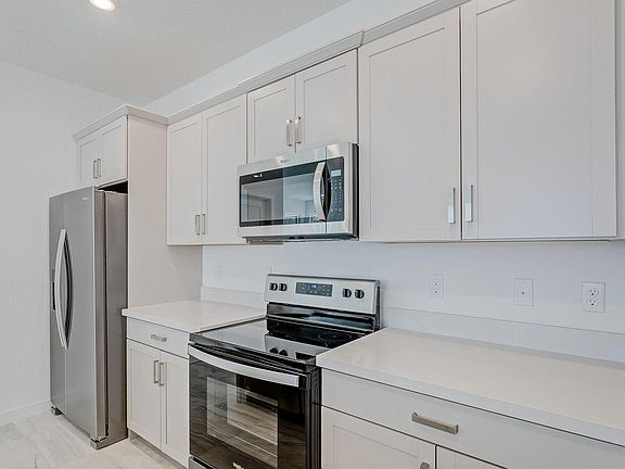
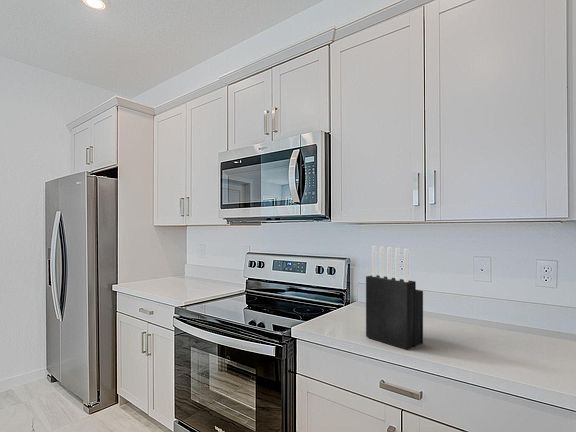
+ knife block [365,245,424,351]
